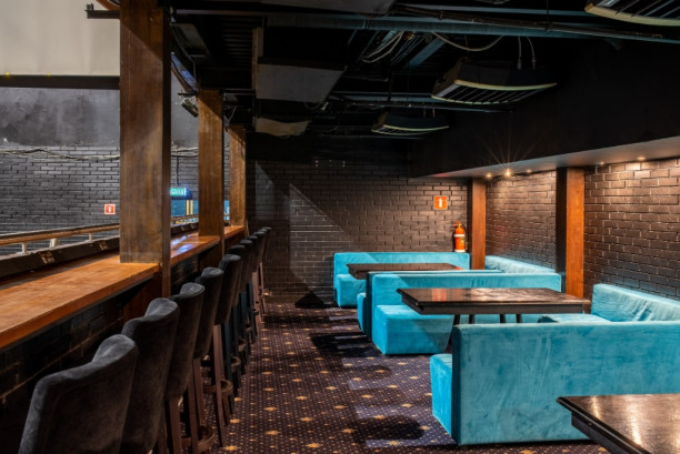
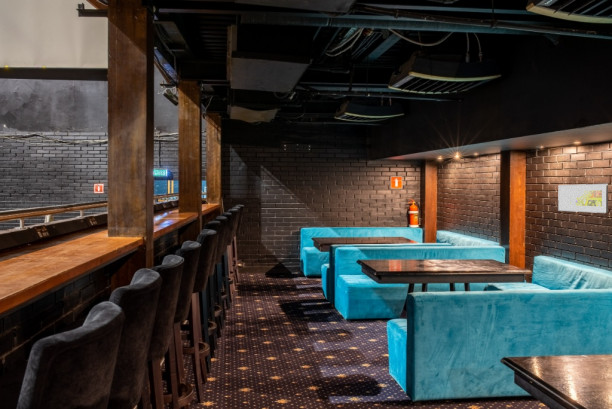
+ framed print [557,183,609,214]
